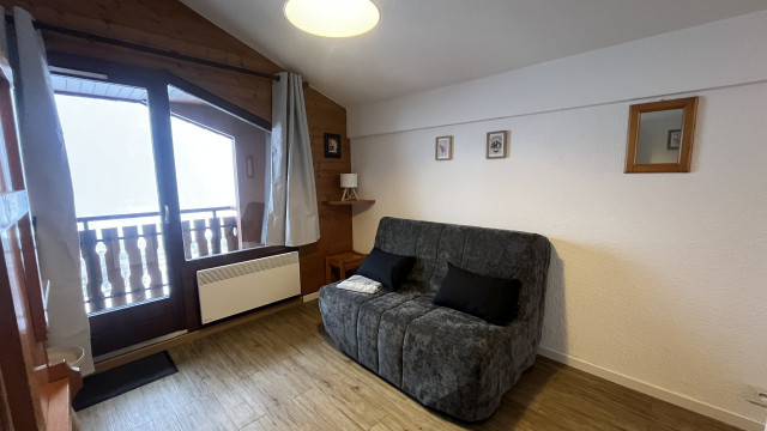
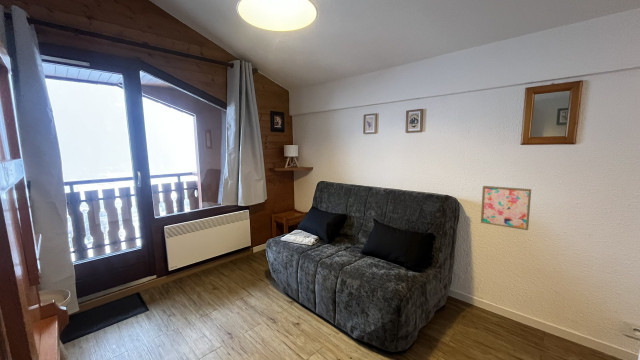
+ wall art [480,185,532,231]
